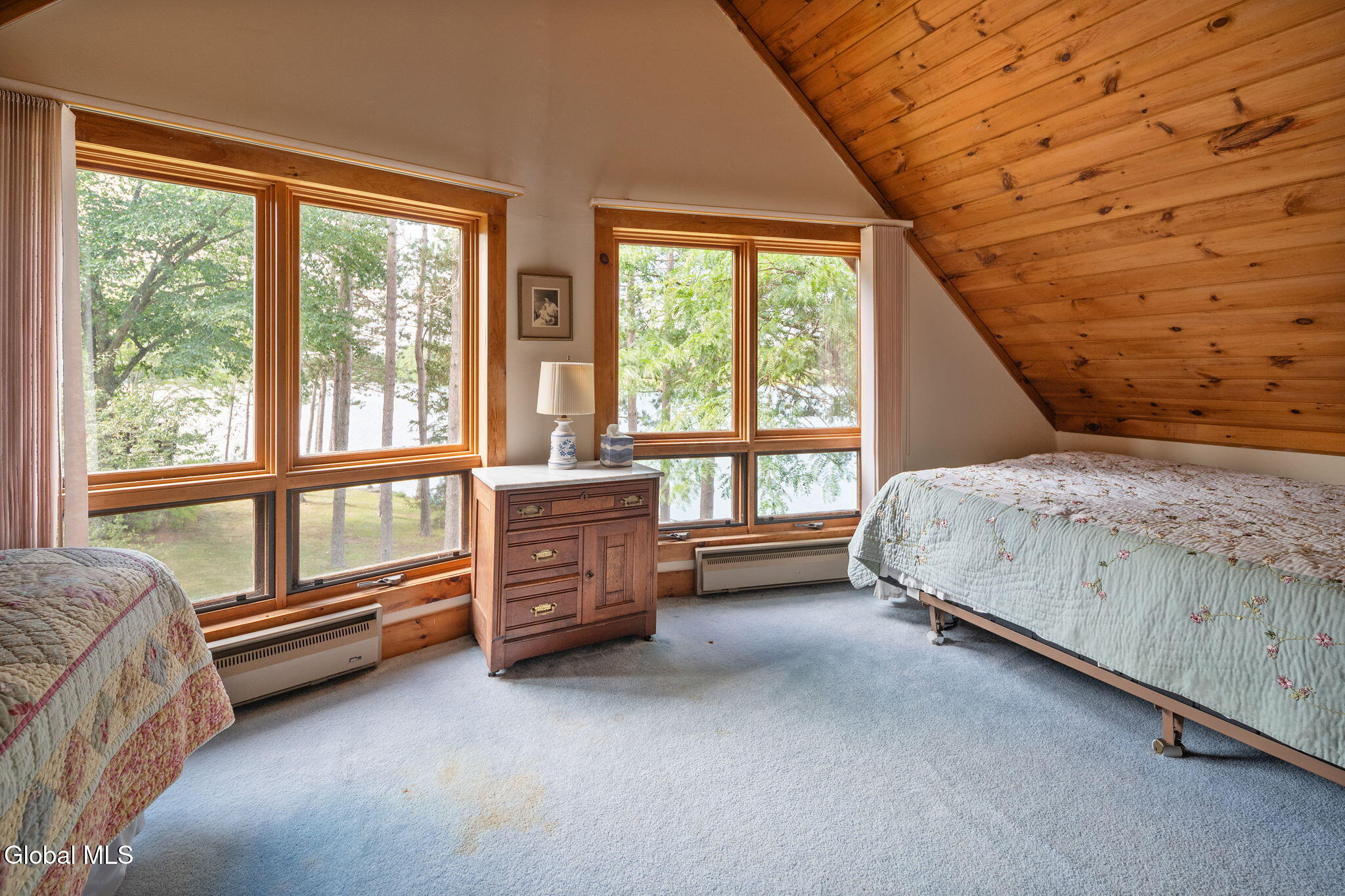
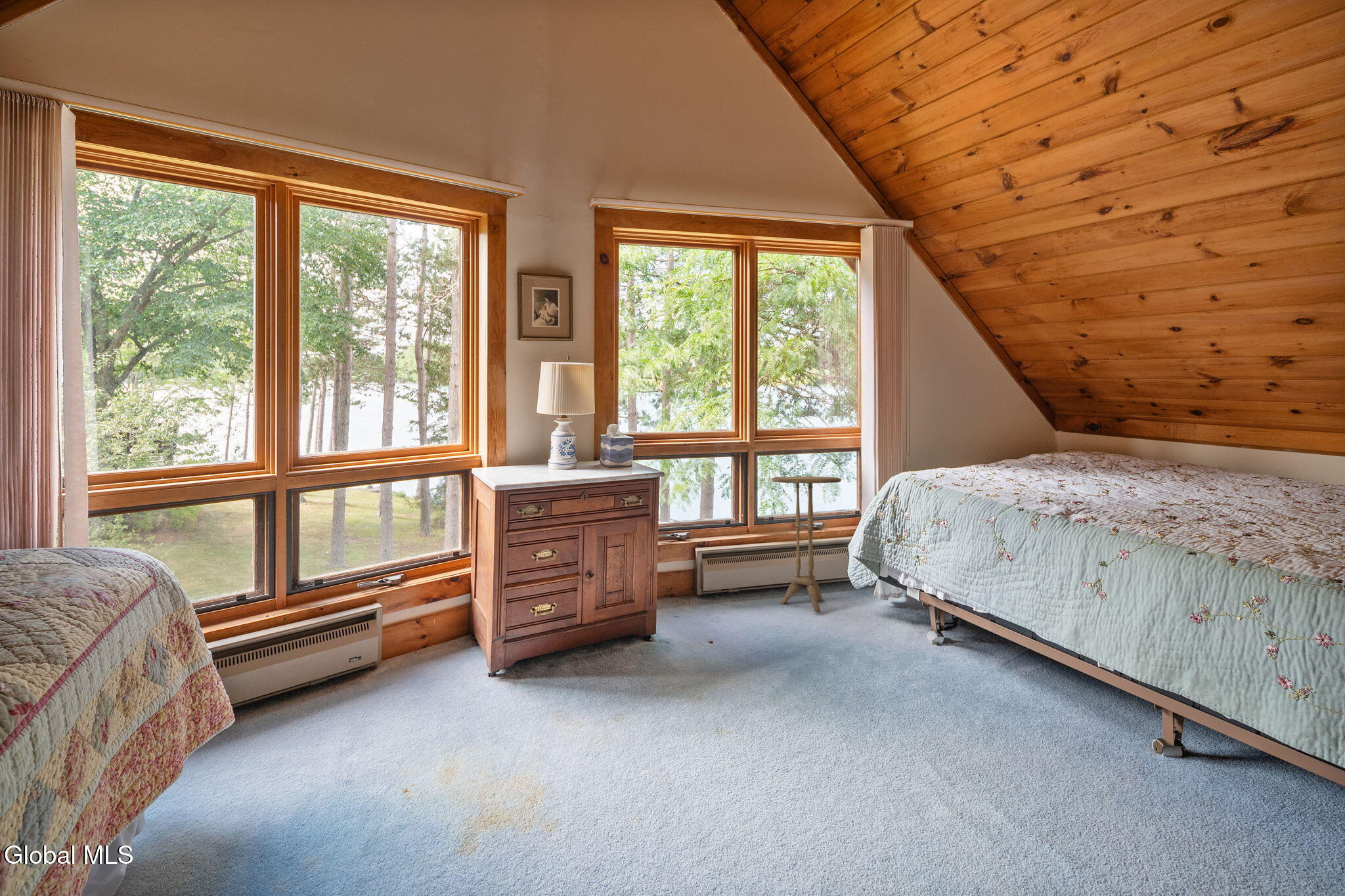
+ side table [772,476,841,613]
